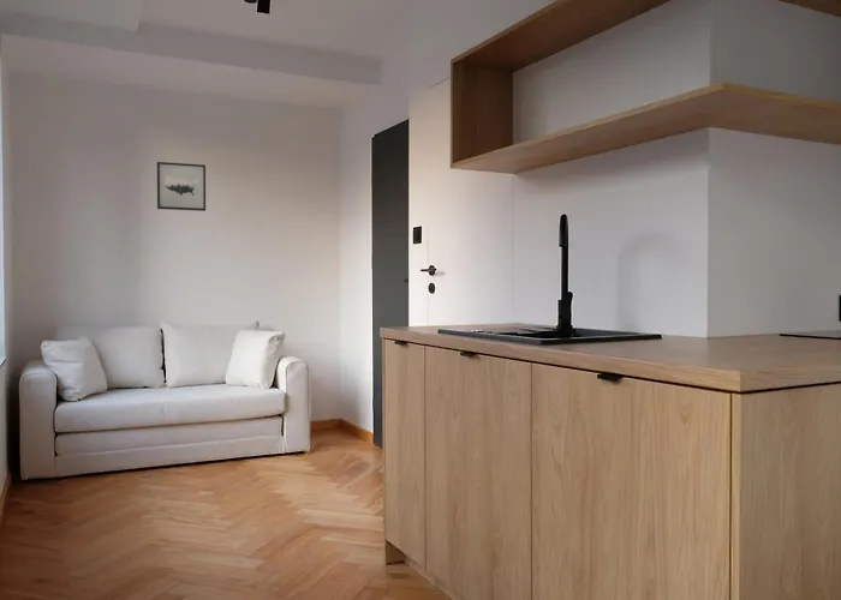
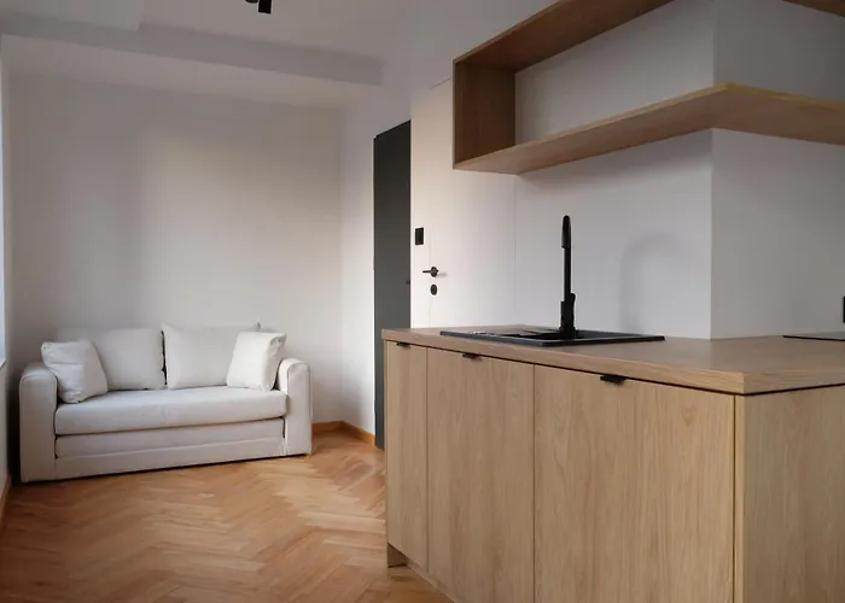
- wall art [156,161,207,212]
